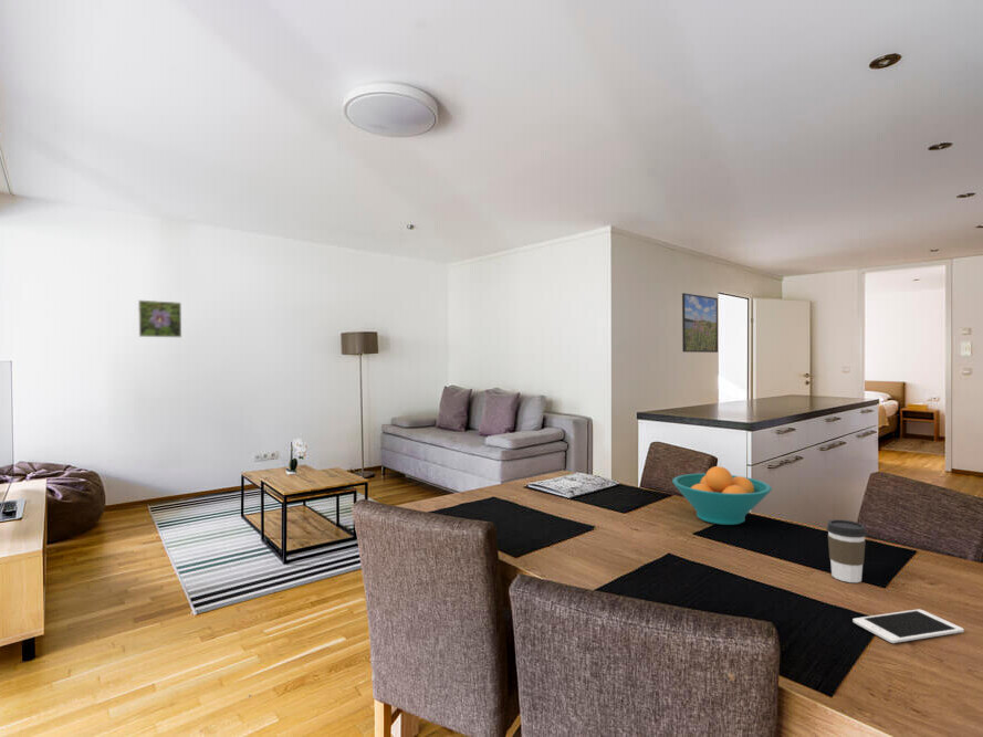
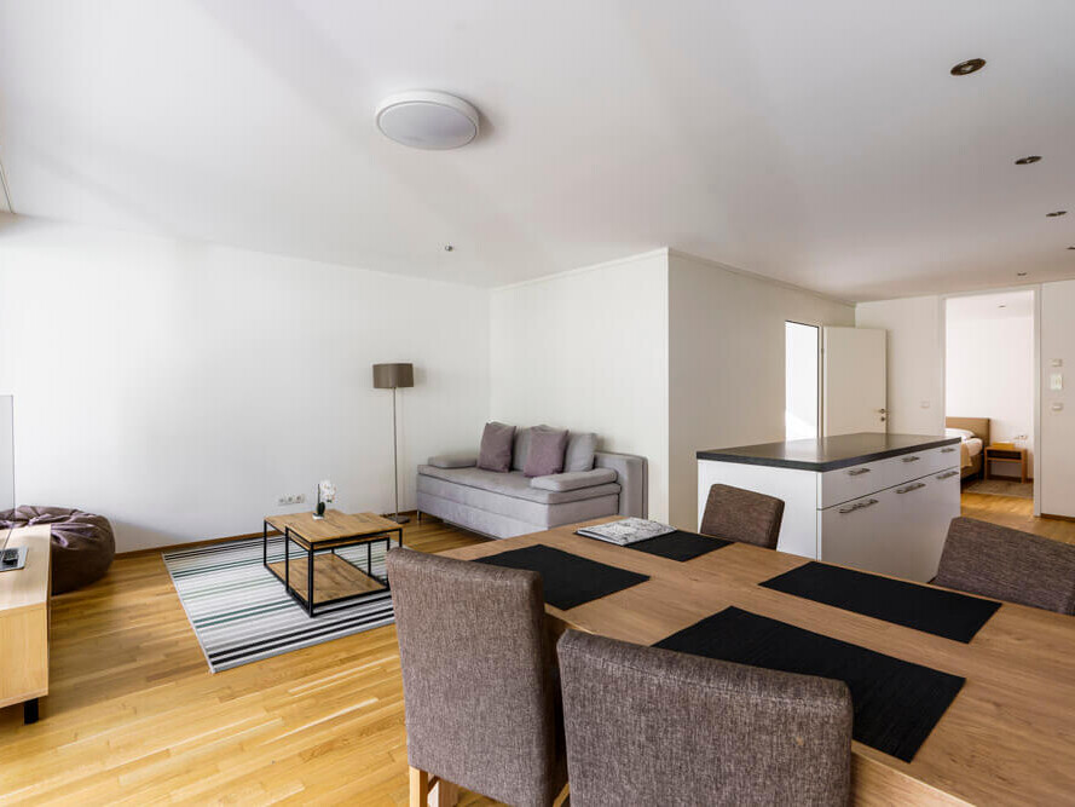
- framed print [137,299,182,338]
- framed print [681,292,719,354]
- fruit bowl [671,465,773,526]
- coffee cup [826,518,868,583]
- cell phone [851,609,965,644]
